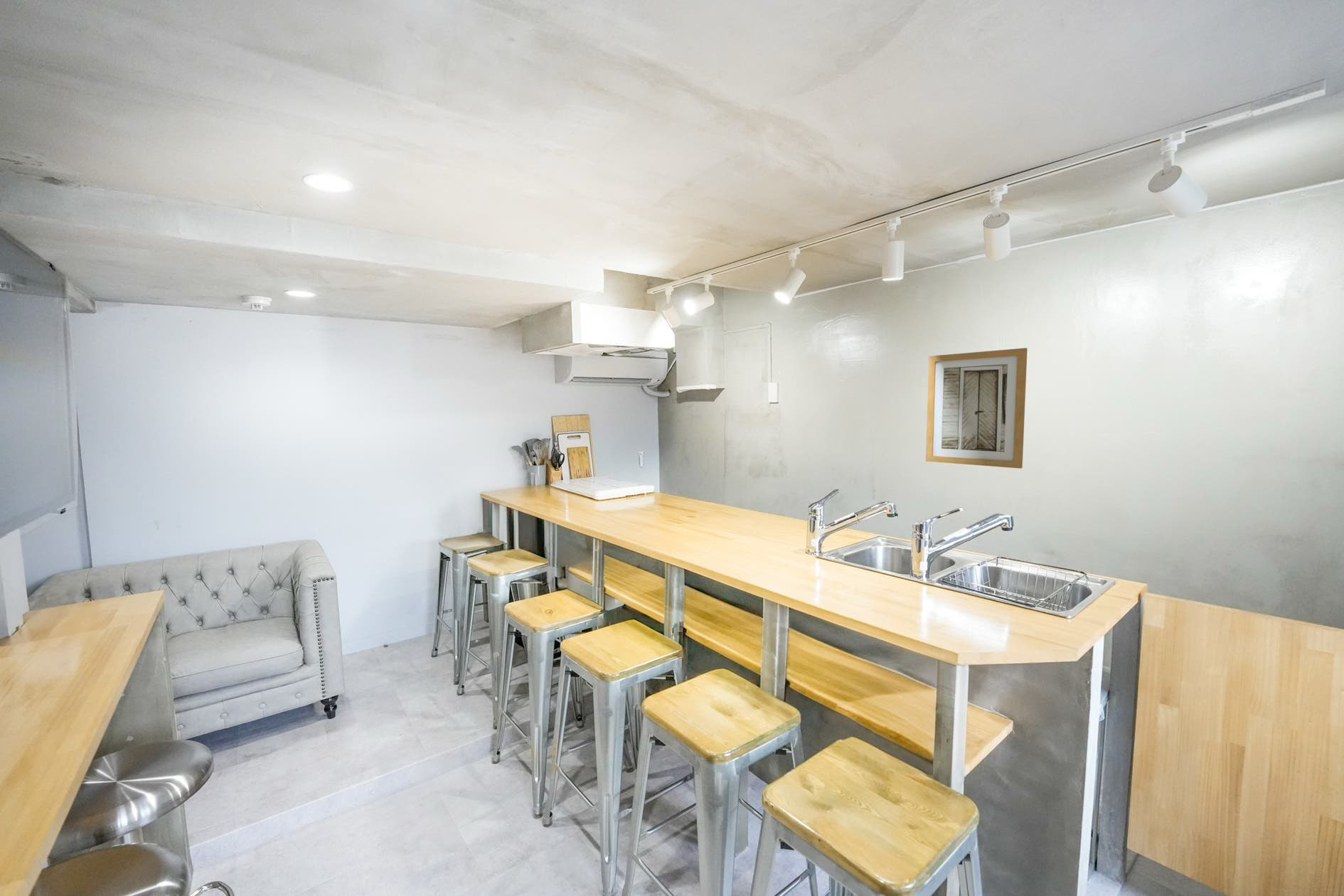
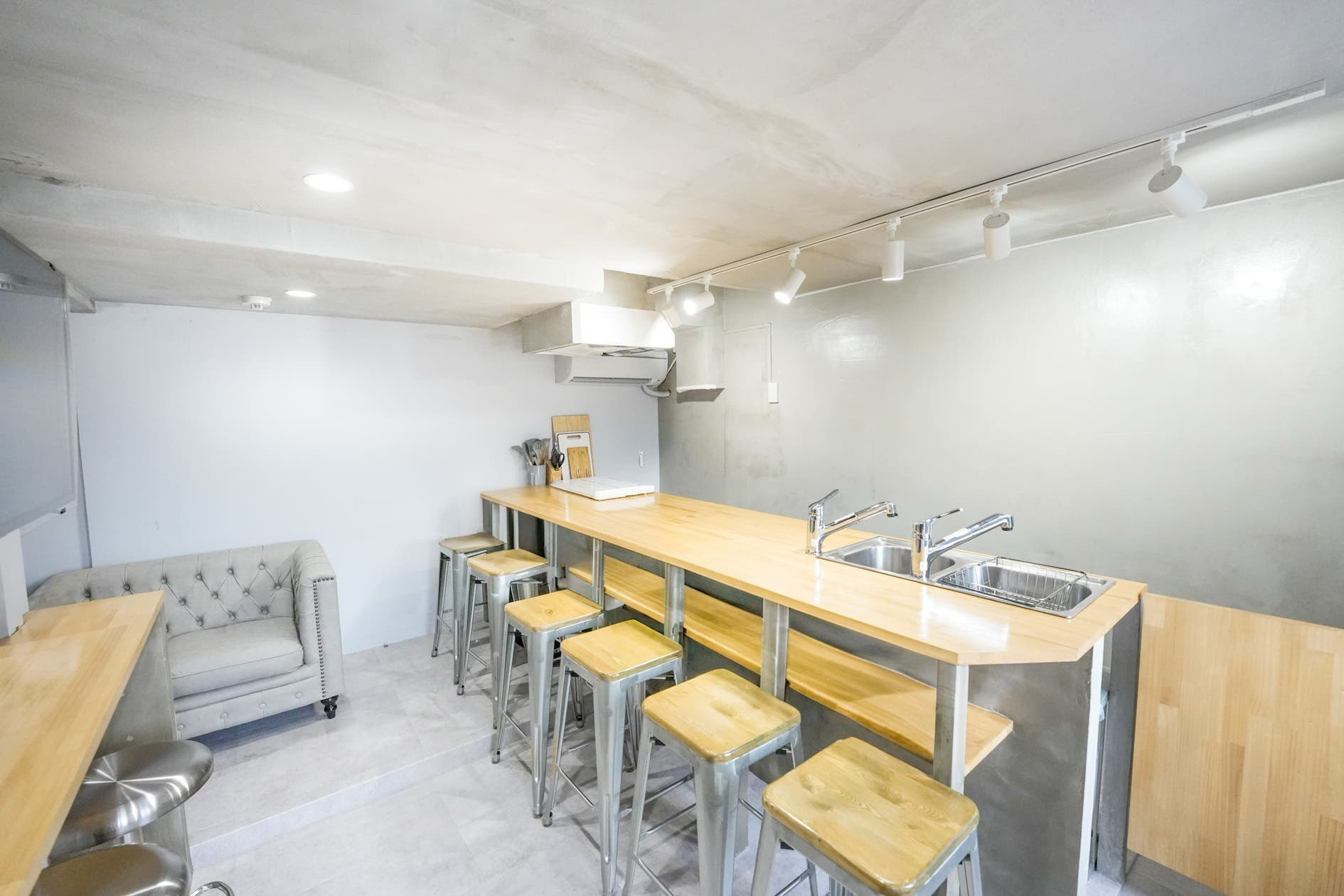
- wall art [925,347,1028,469]
